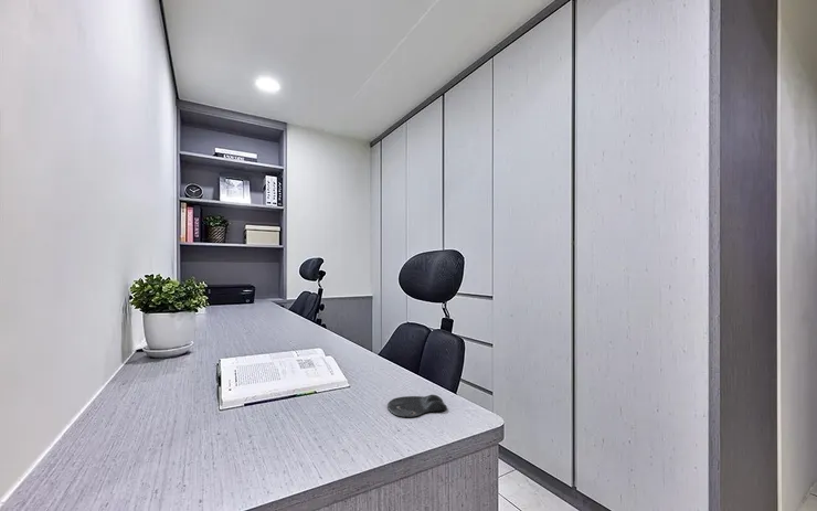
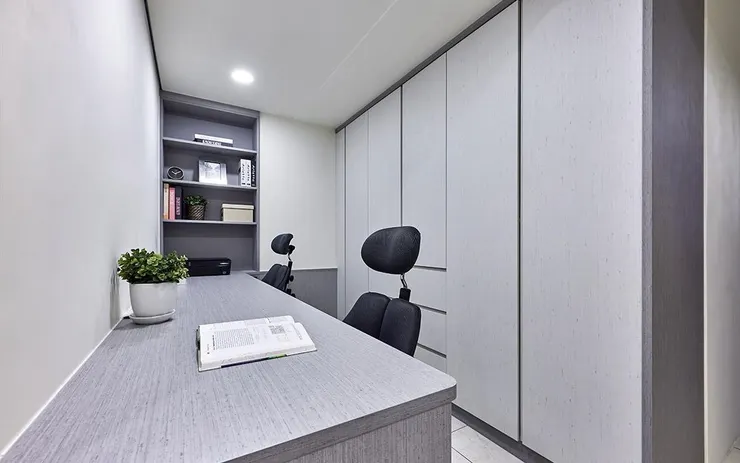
- computer mouse [386,394,448,418]
